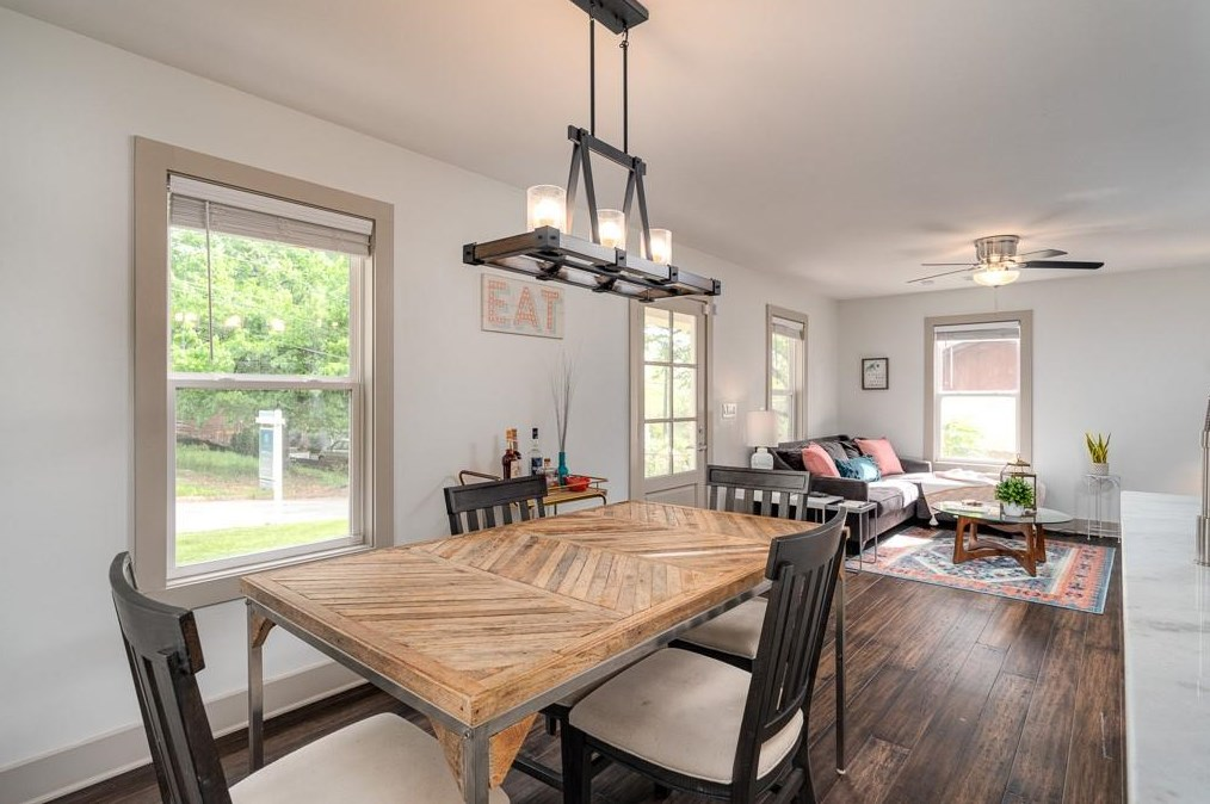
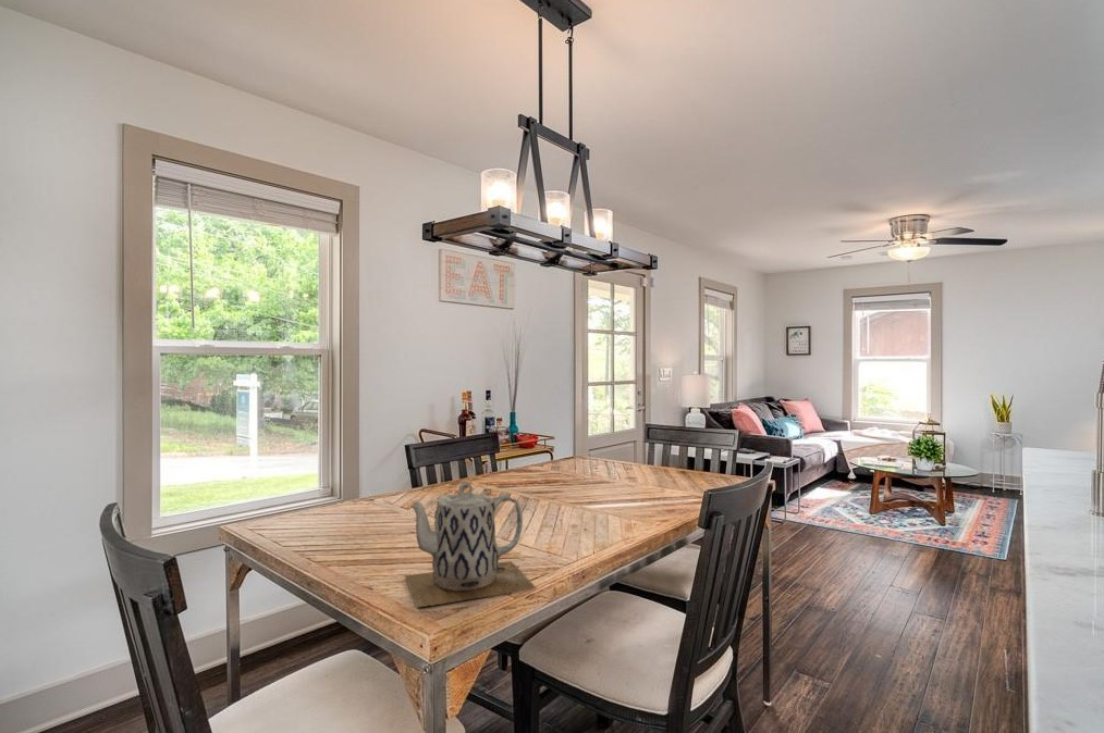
+ teapot [404,481,537,609]
